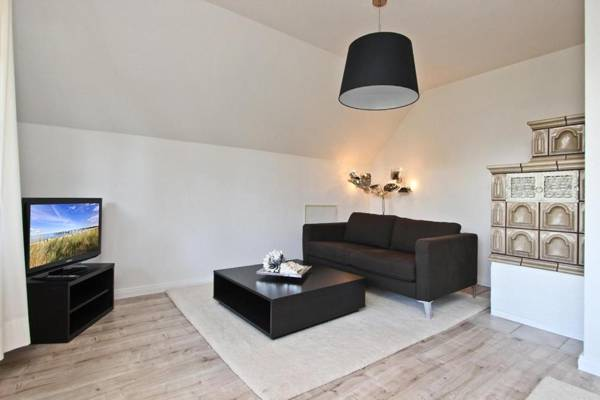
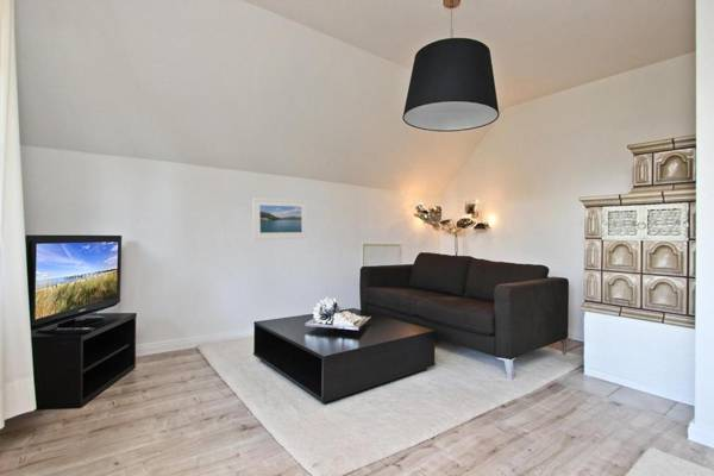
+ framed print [251,198,308,240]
